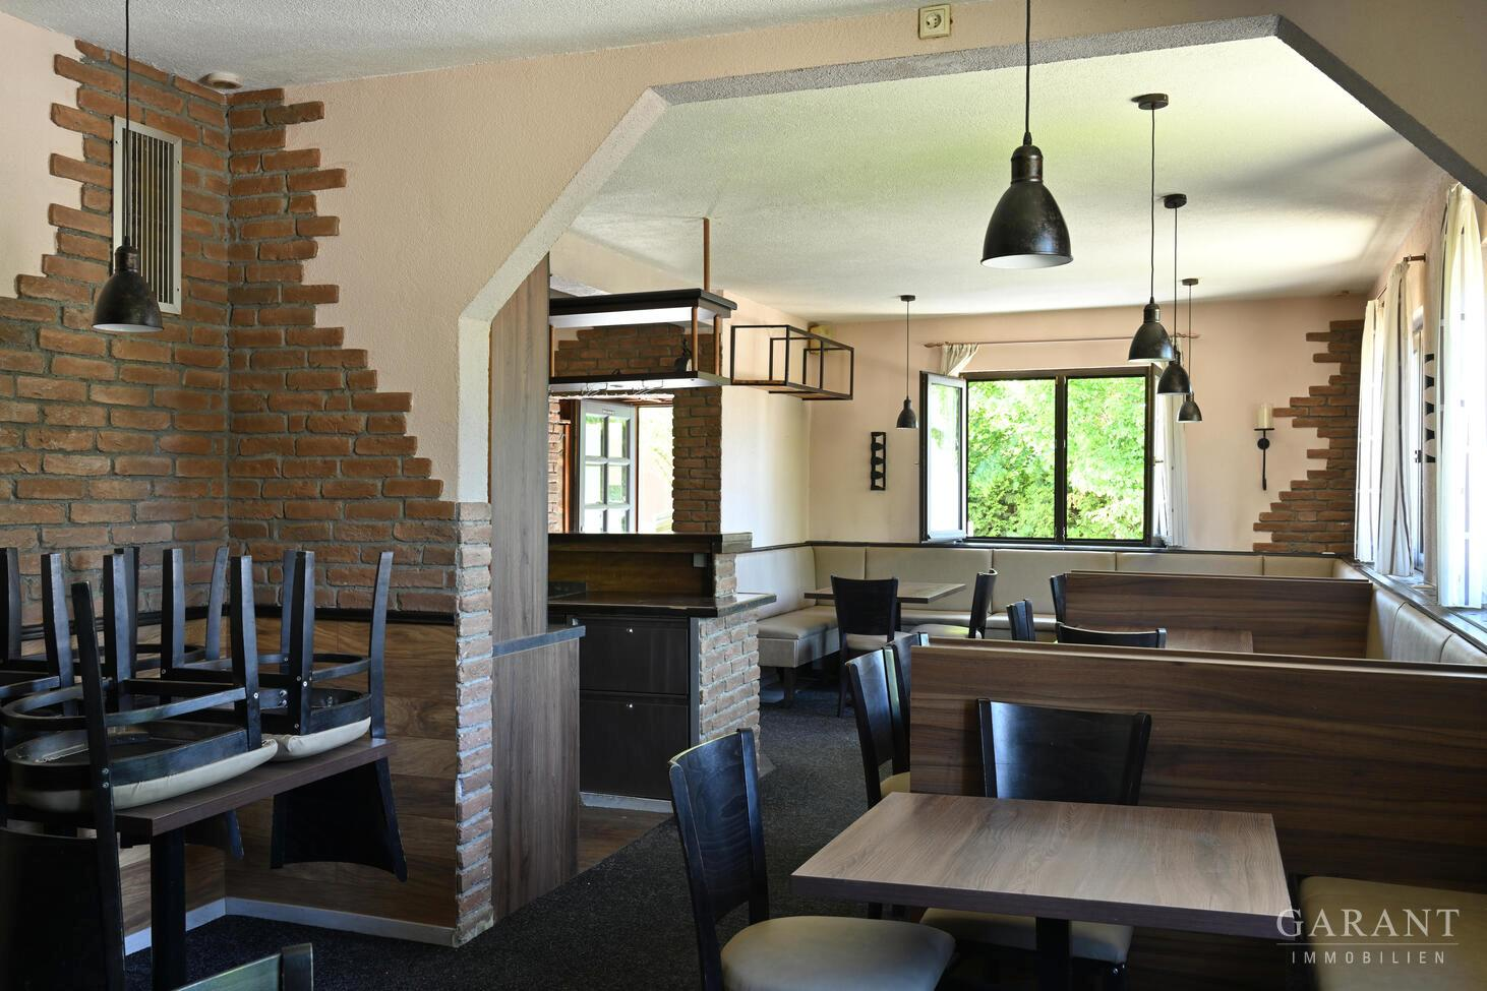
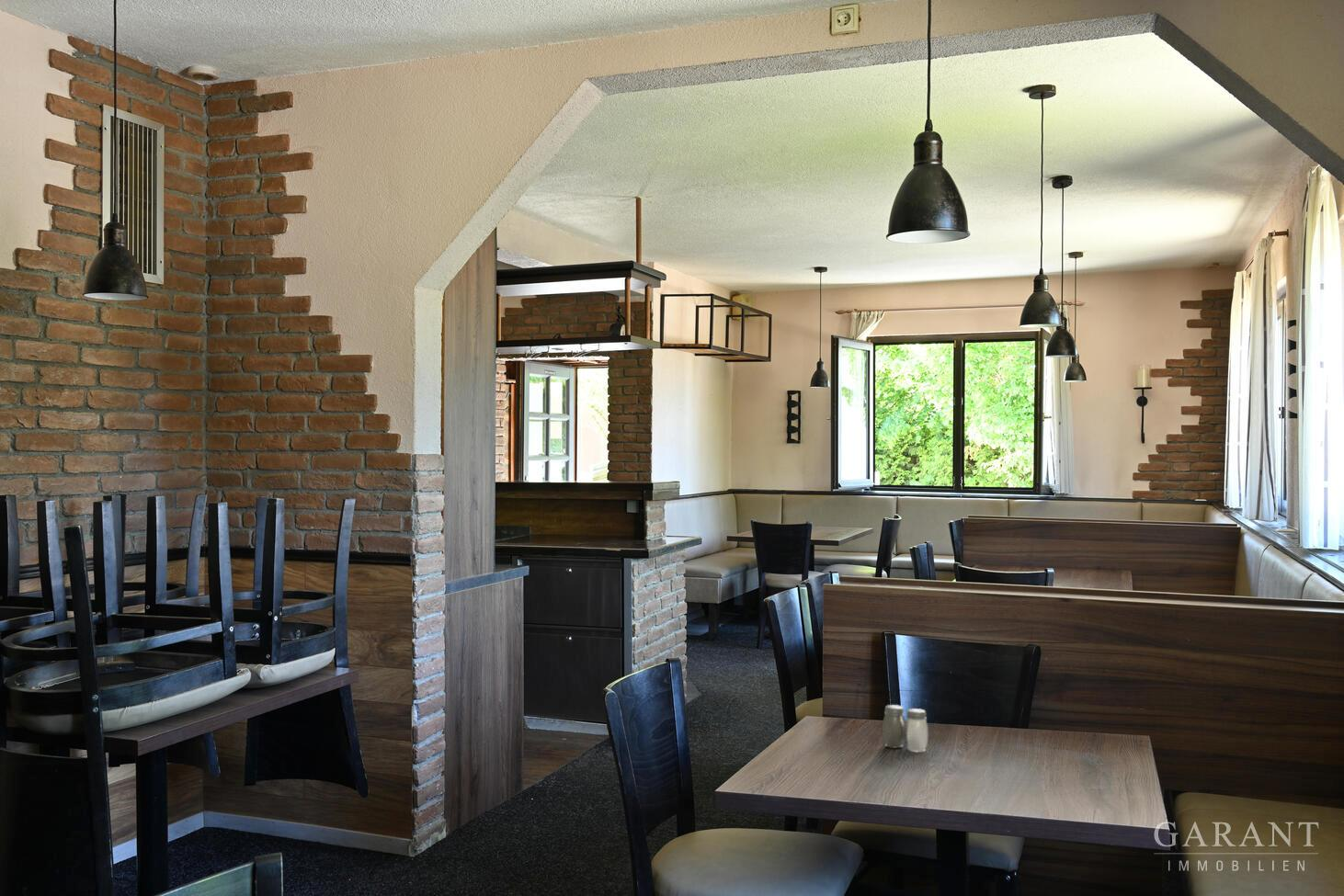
+ salt and pepper shaker [882,704,929,753]
